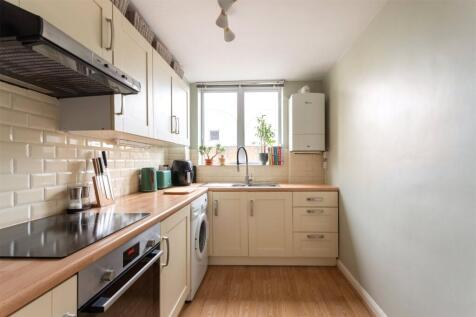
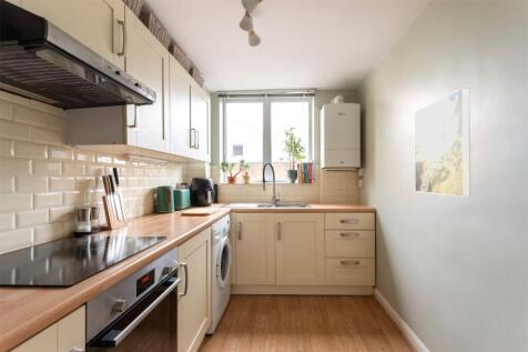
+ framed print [414,87,471,198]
